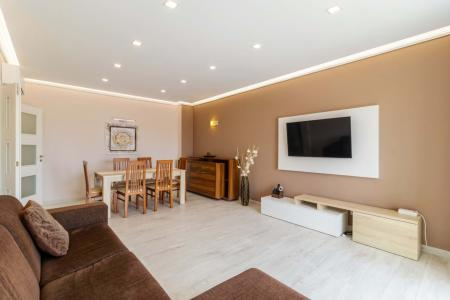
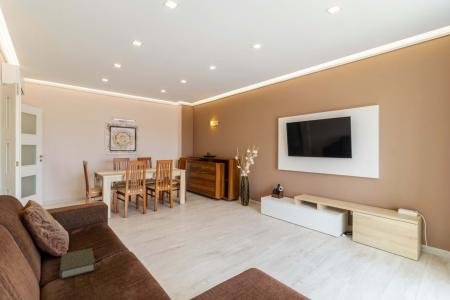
+ book [58,247,96,280]
